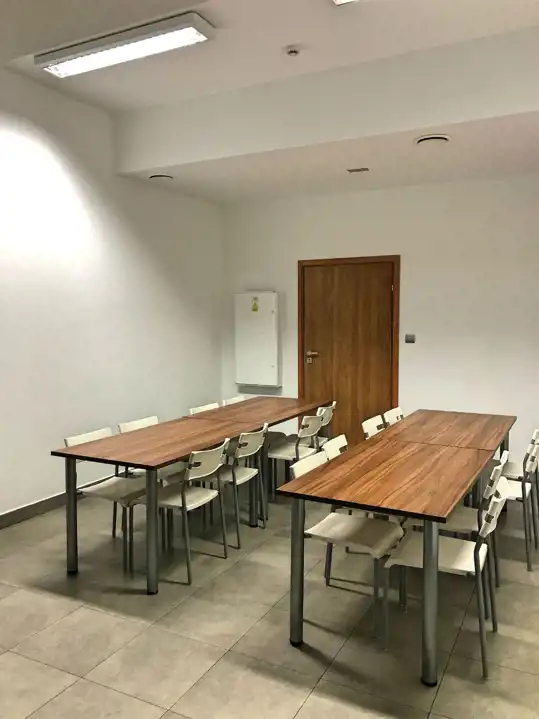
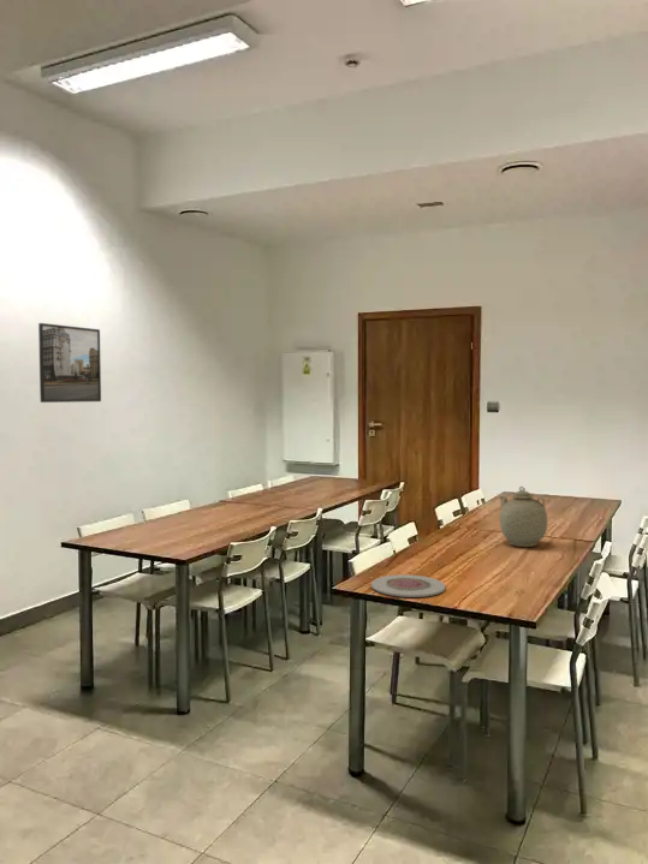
+ teapot [498,485,548,548]
+ plate [370,573,446,598]
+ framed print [37,322,102,404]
